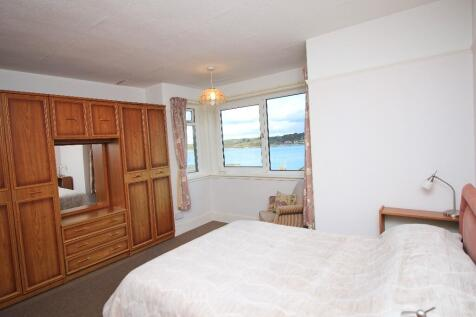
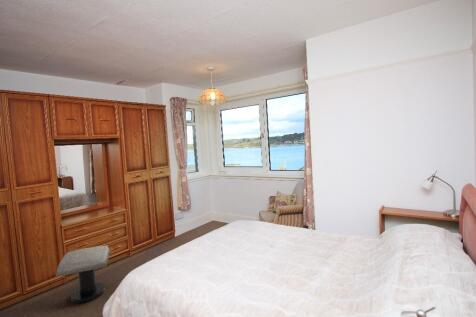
+ stool [55,244,111,304]
